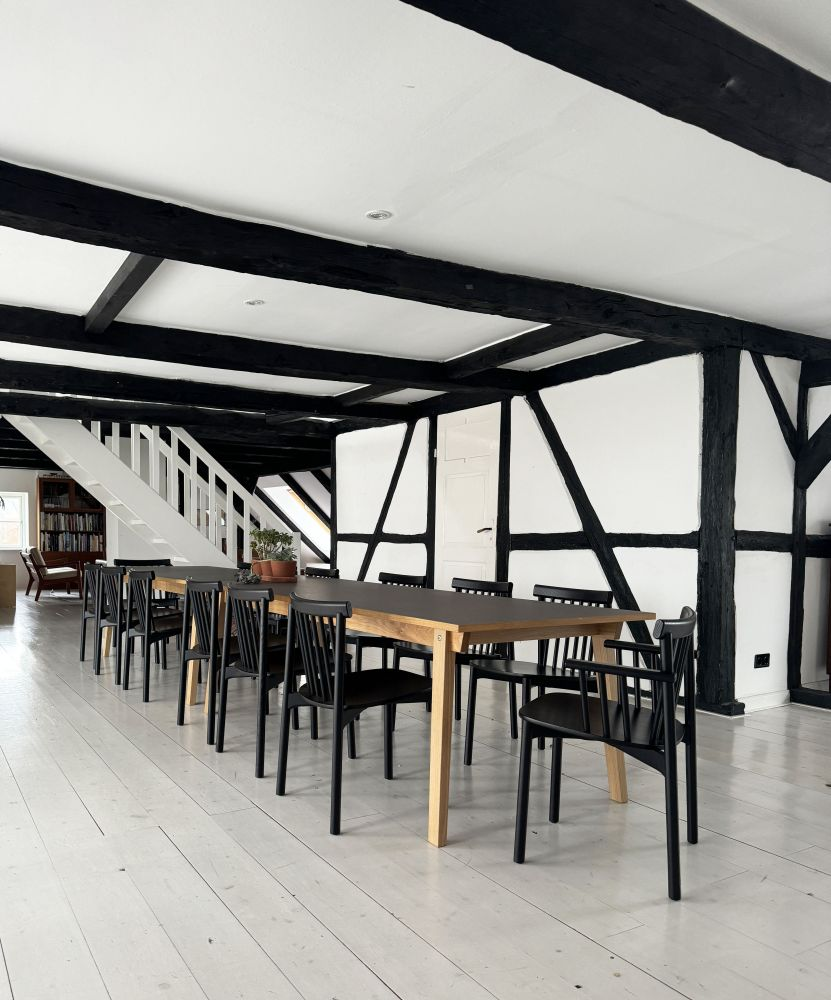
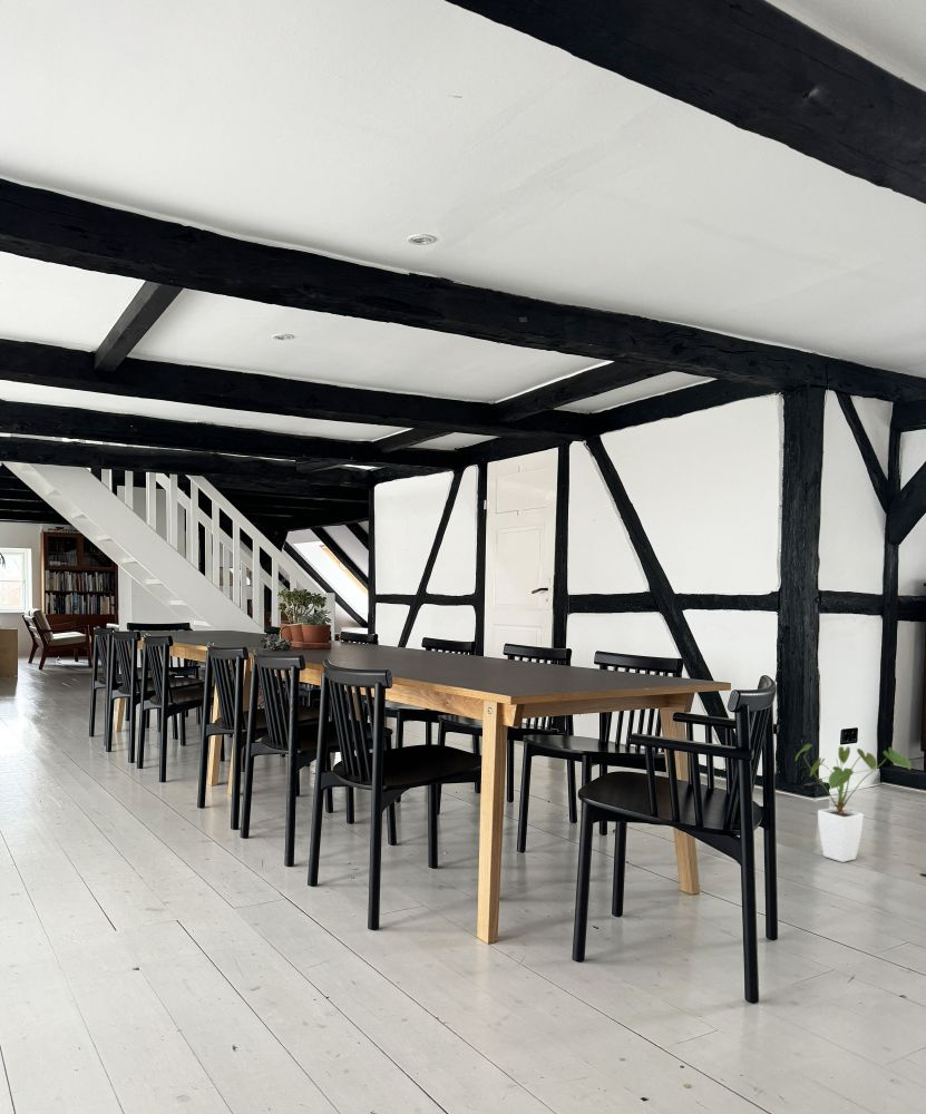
+ house plant [795,743,912,863]
